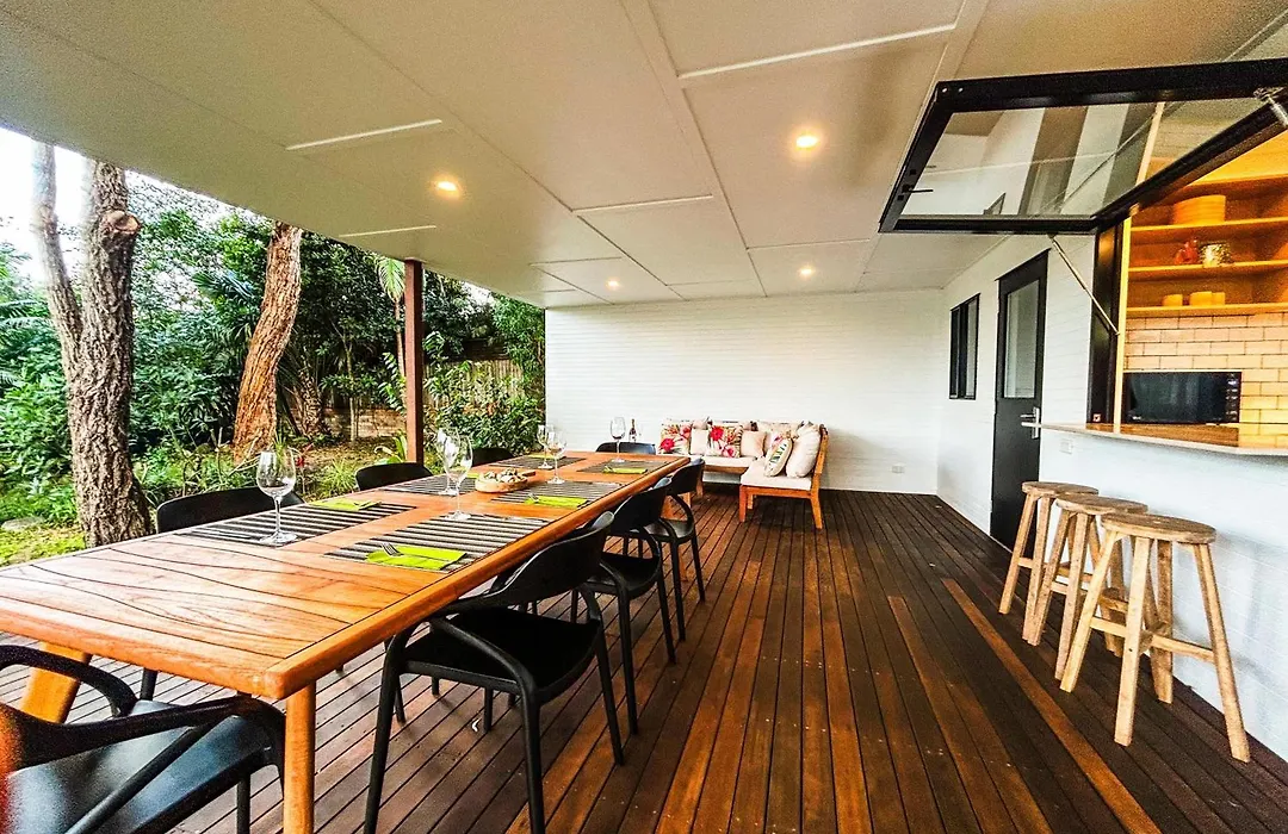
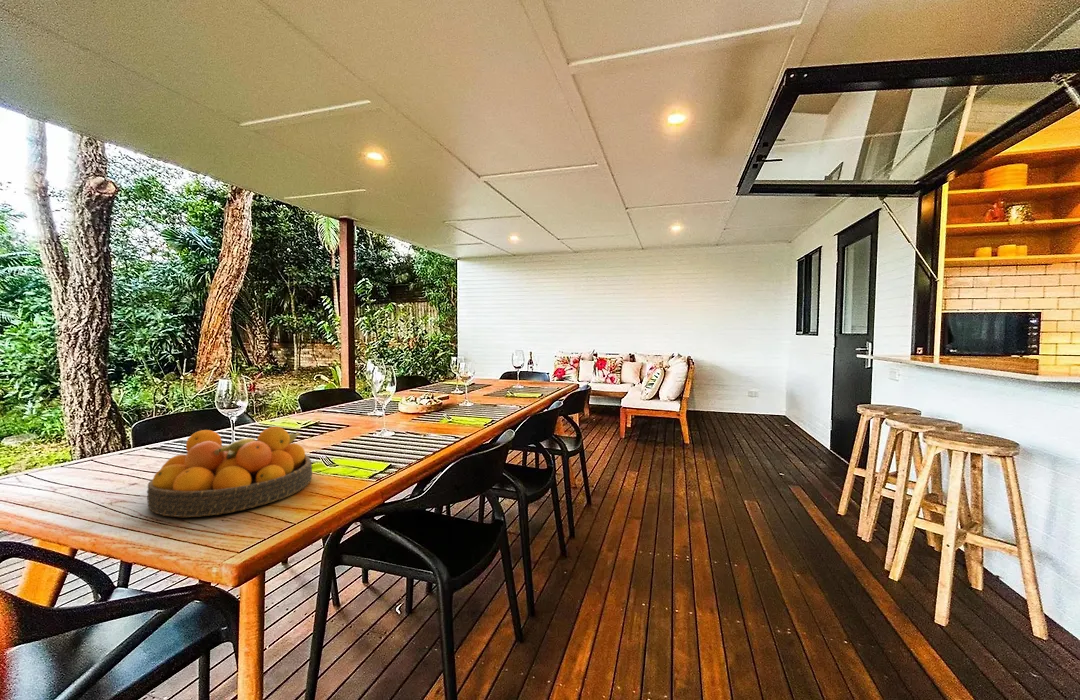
+ fruit bowl [146,426,313,518]
